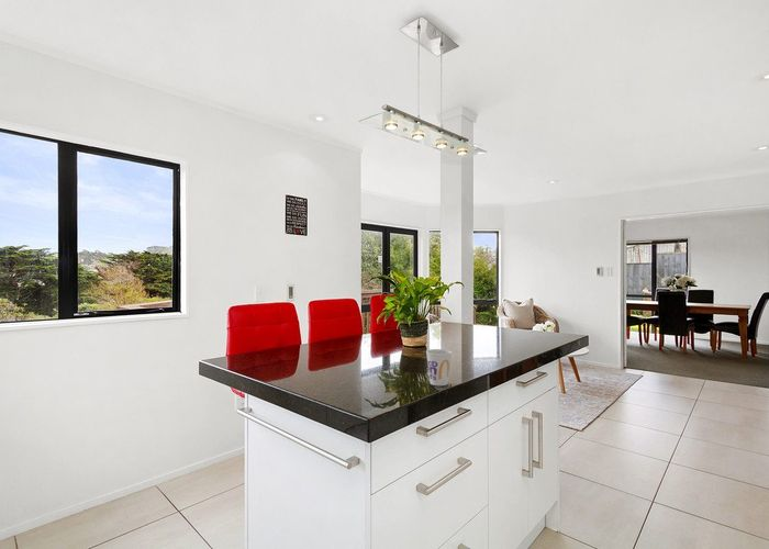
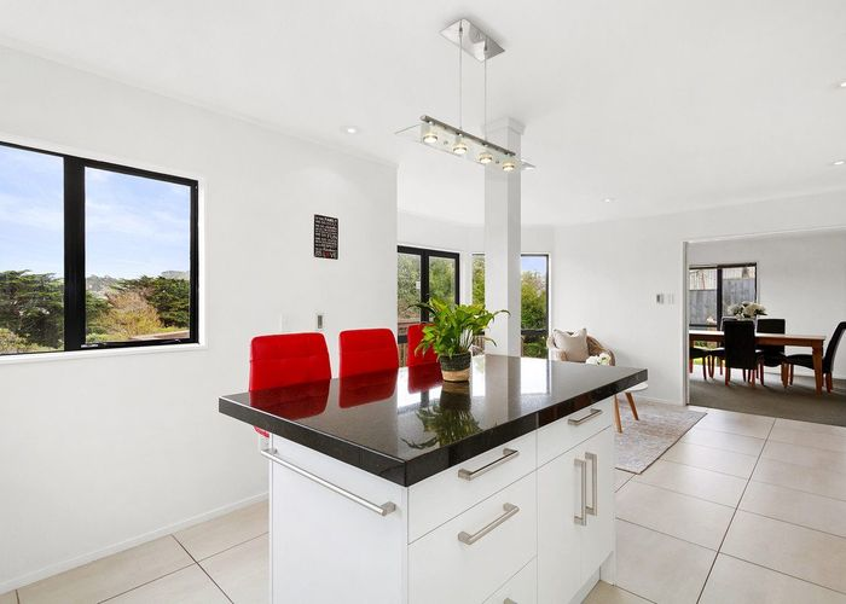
- cup [425,348,453,386]
